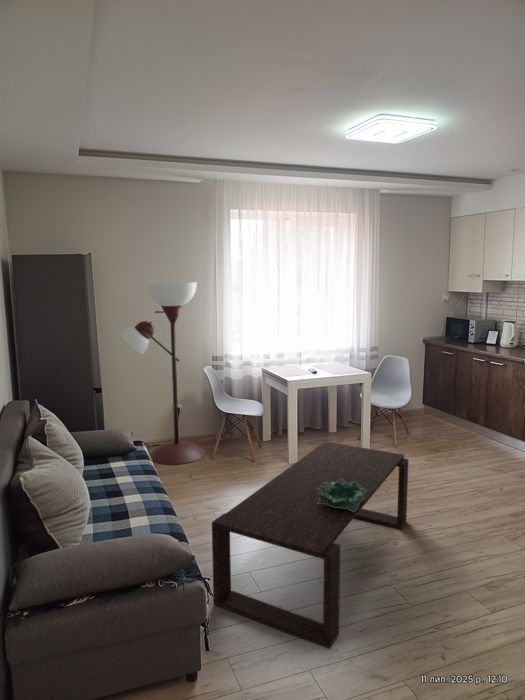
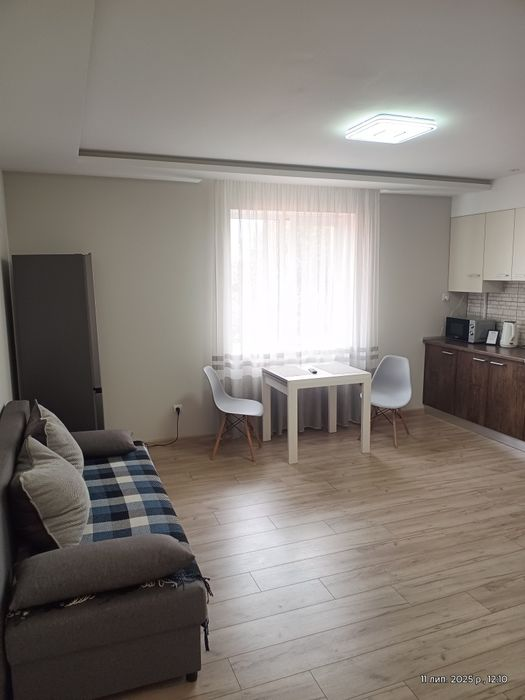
- decorative bowl [317,479,367,512]
- coffee table [211,441,409,650]
- floor lamp [119,281,206,465]
